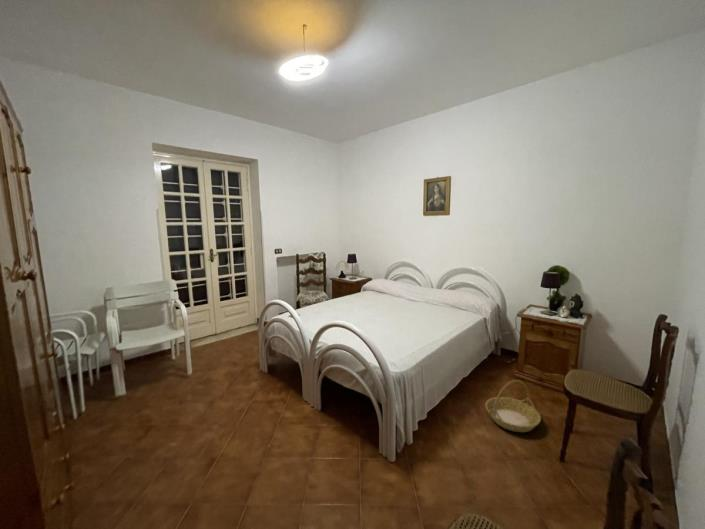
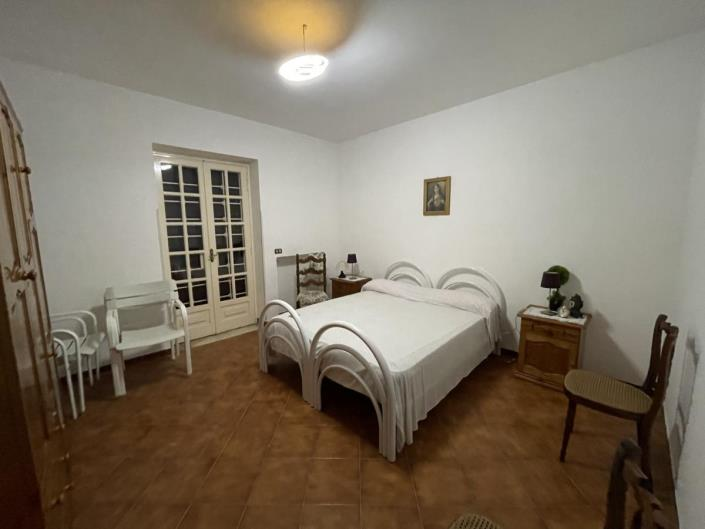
- basket [484,379,542,433]
